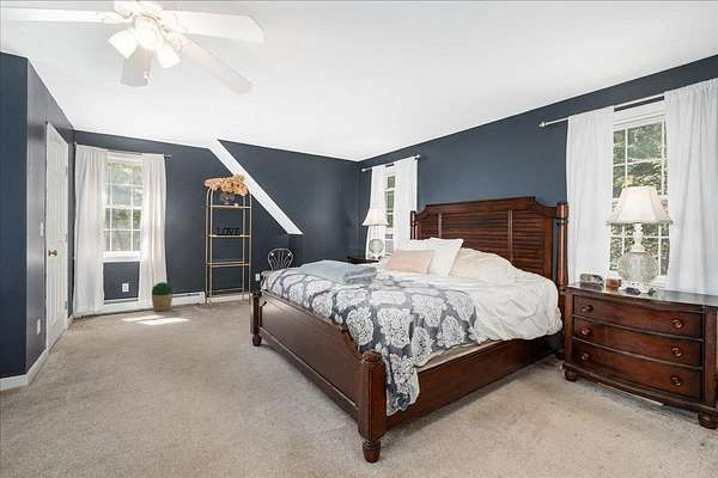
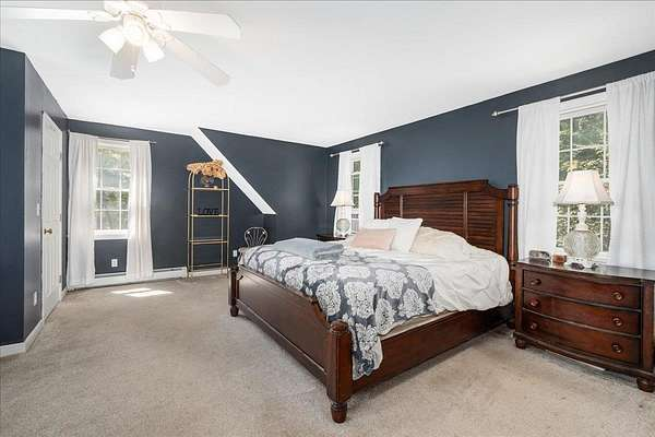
- potted plant [151,281,174,312]
